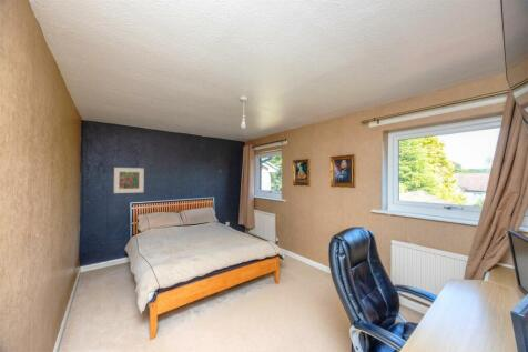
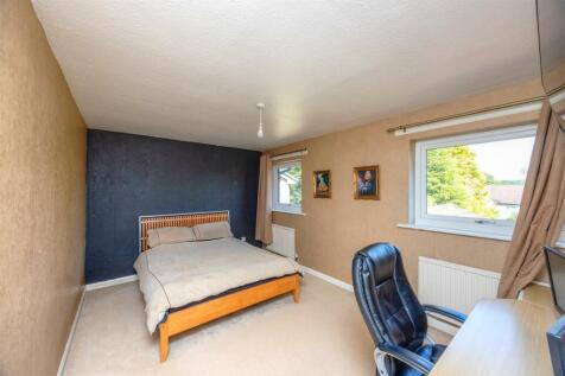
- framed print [113,167,145,194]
